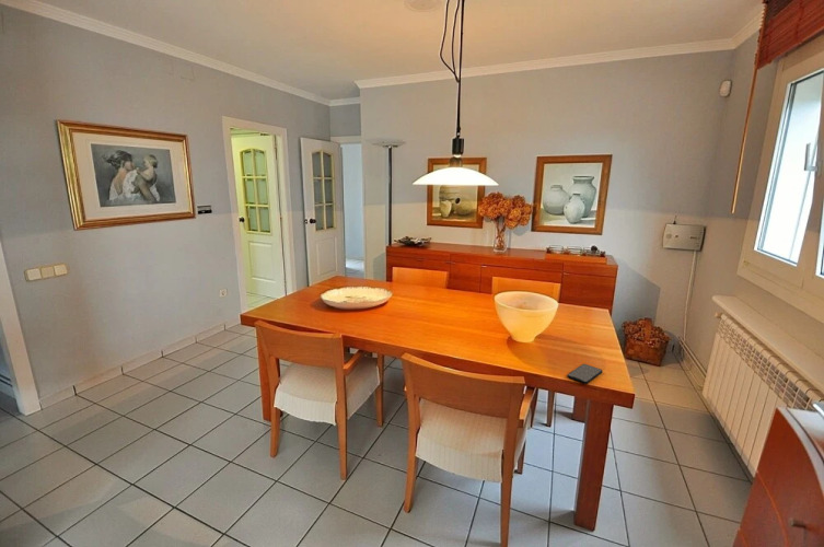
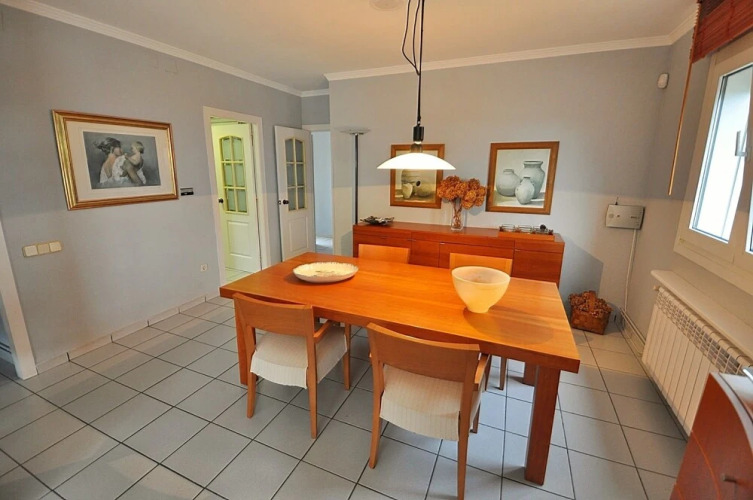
- smartphone [566,363,603,385]
